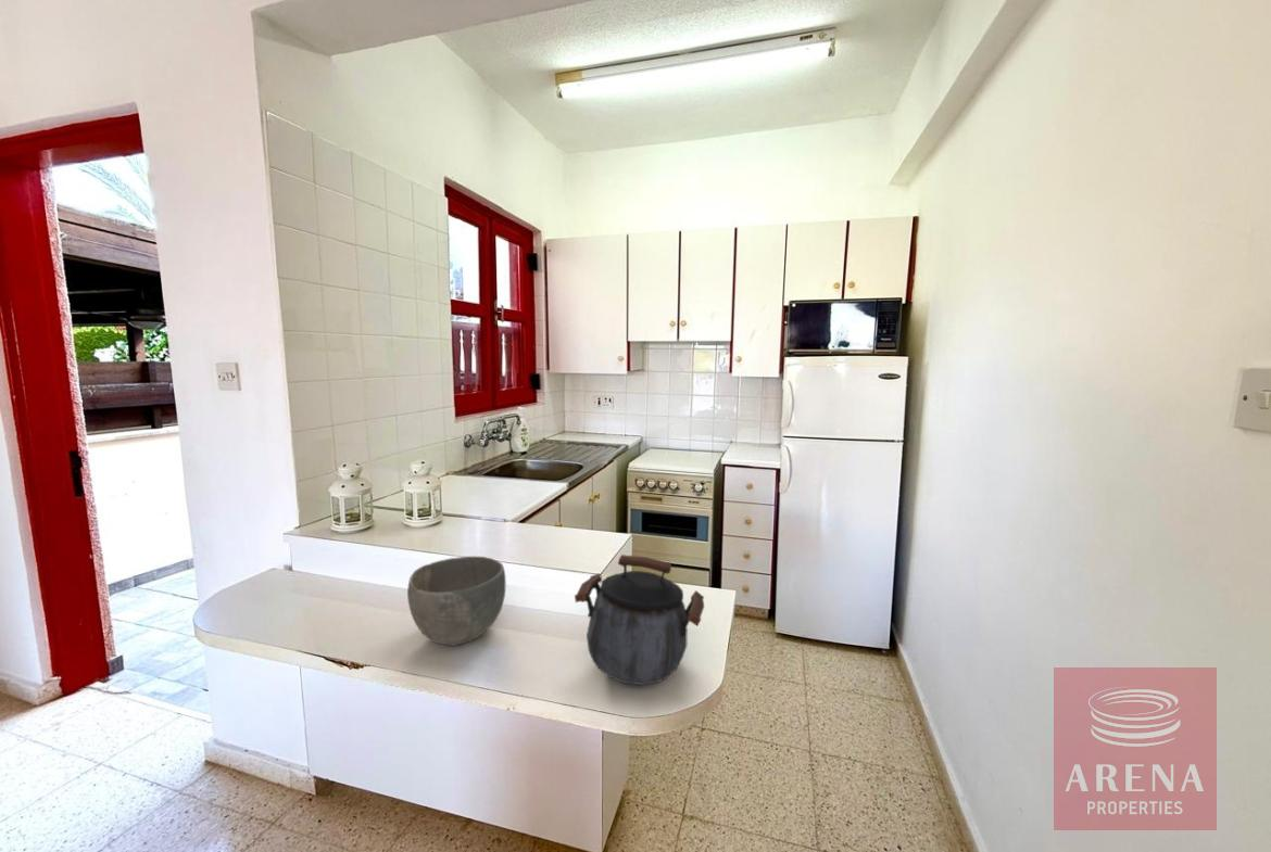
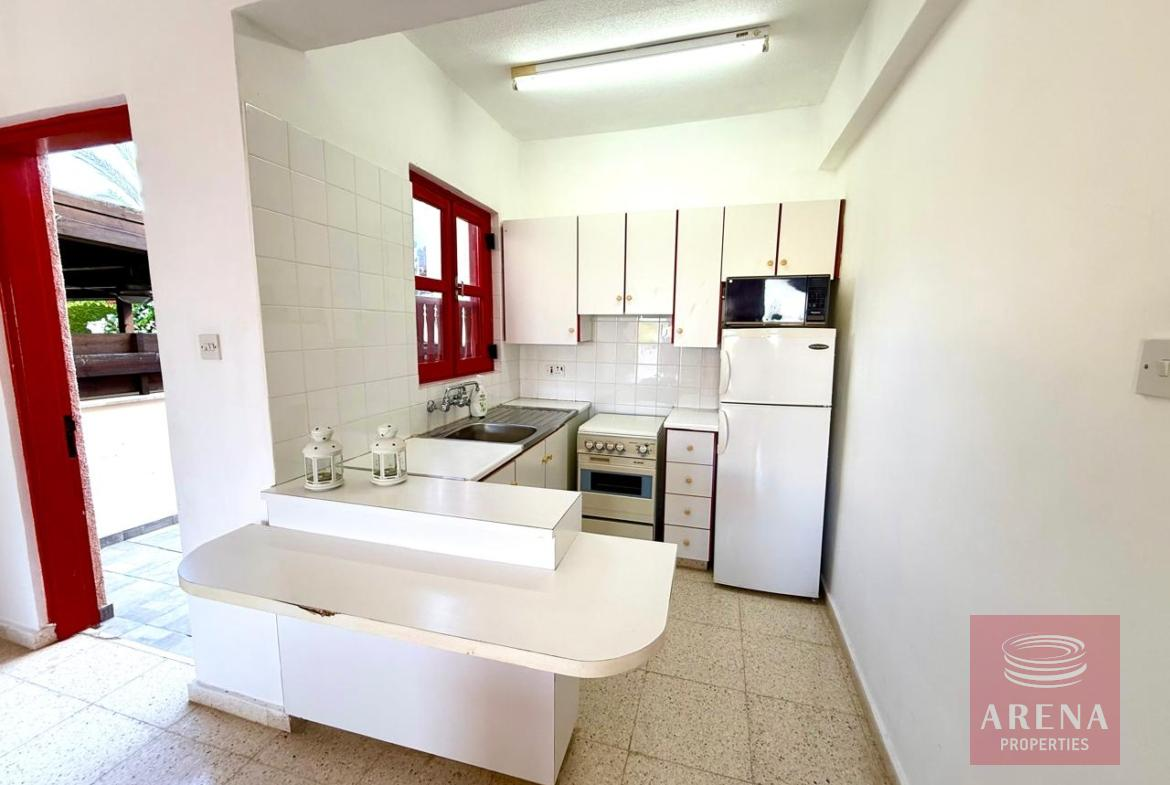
- kettle [574,554,705,686]
- bowl [406,556,507,647]
